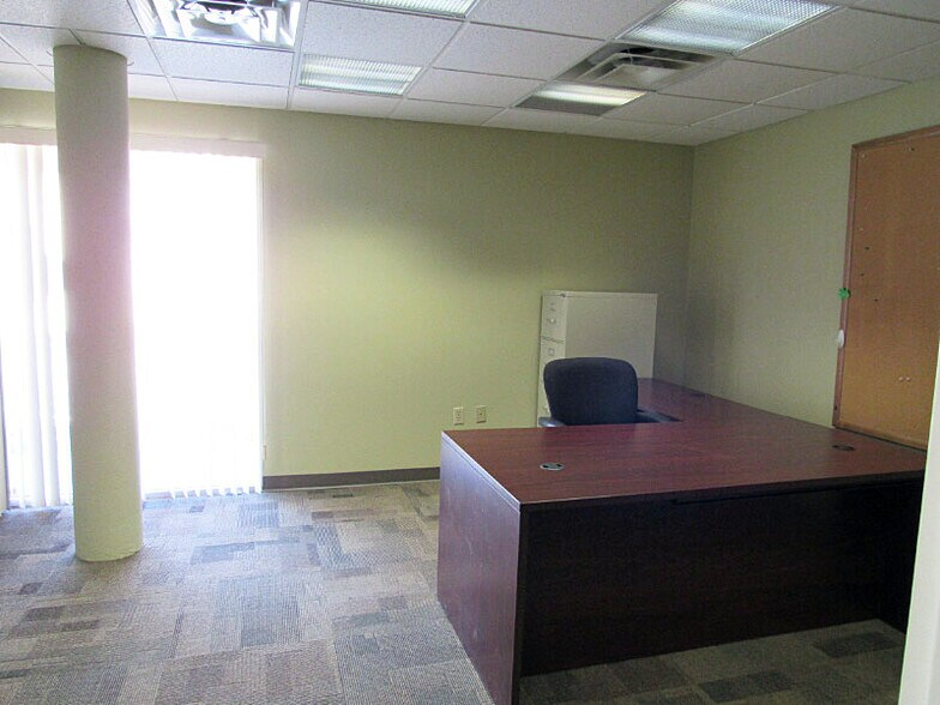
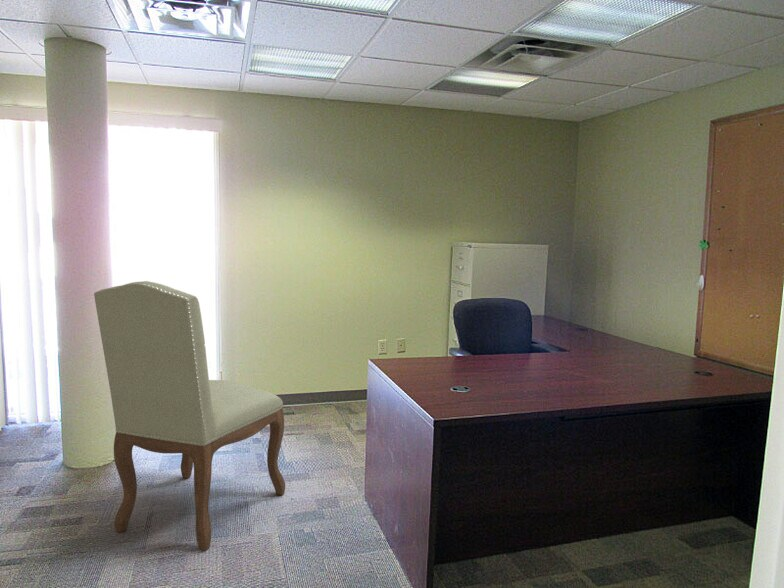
+ chair [93,280,286,552]
